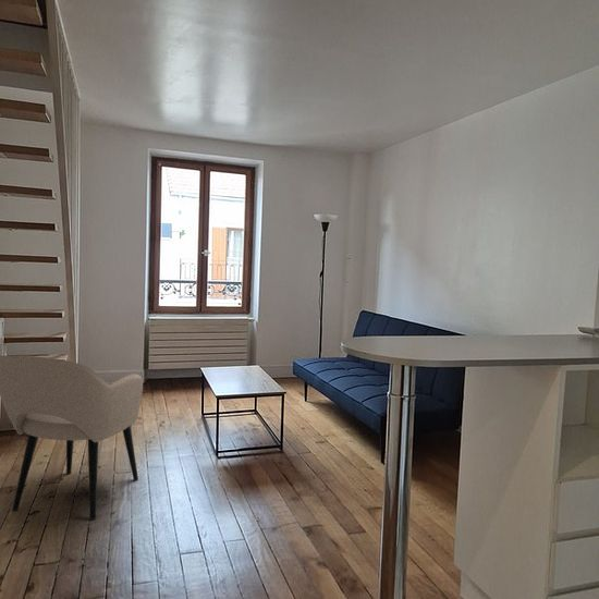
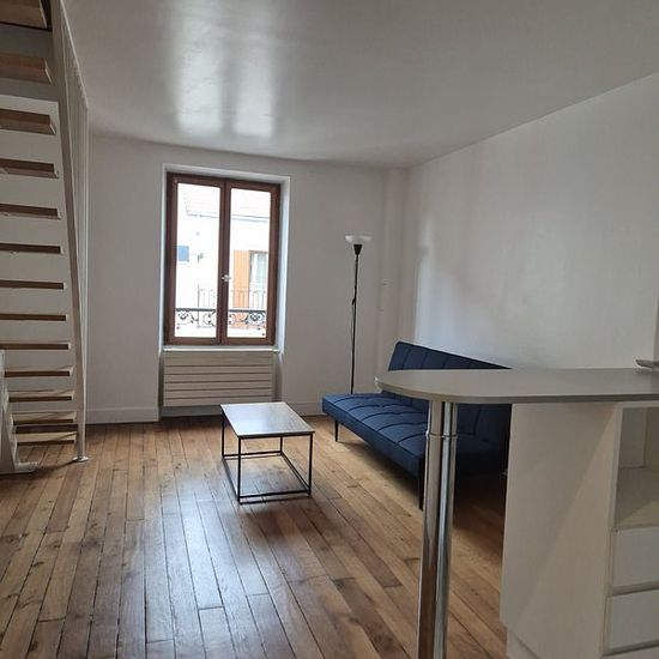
- armchair [0,355,144,522]
